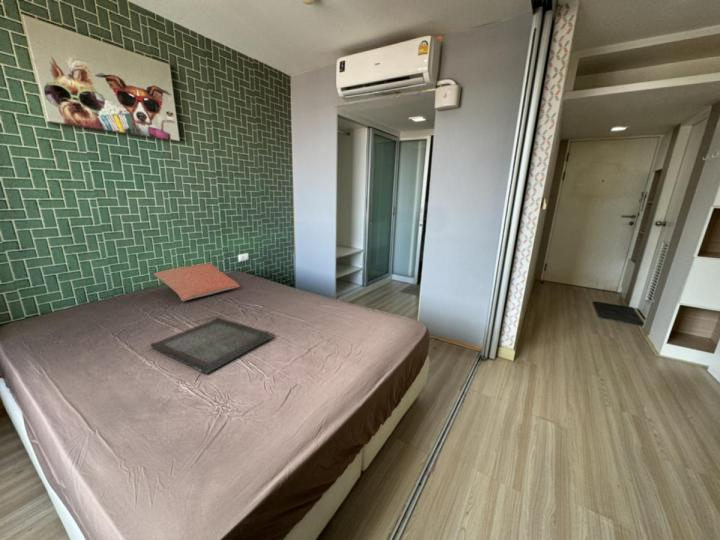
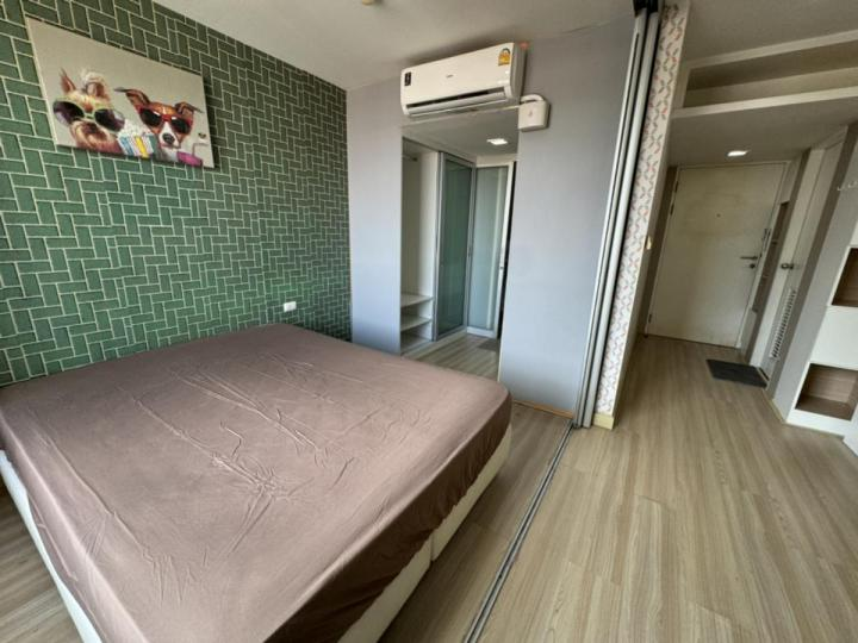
- pillow [153,263,241,302]
- serving tray [149,317,276,375]
